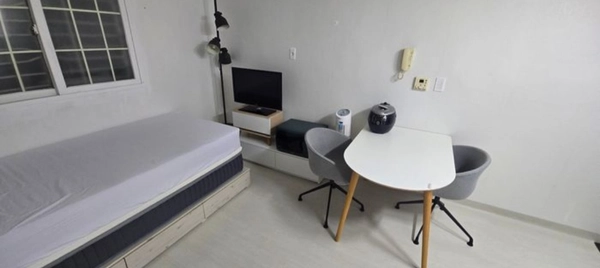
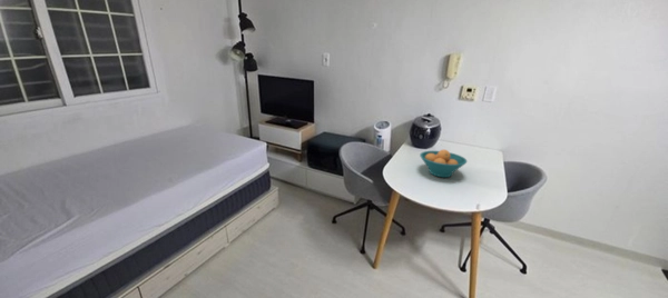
+ fruit bowl [419,149,468,178]
